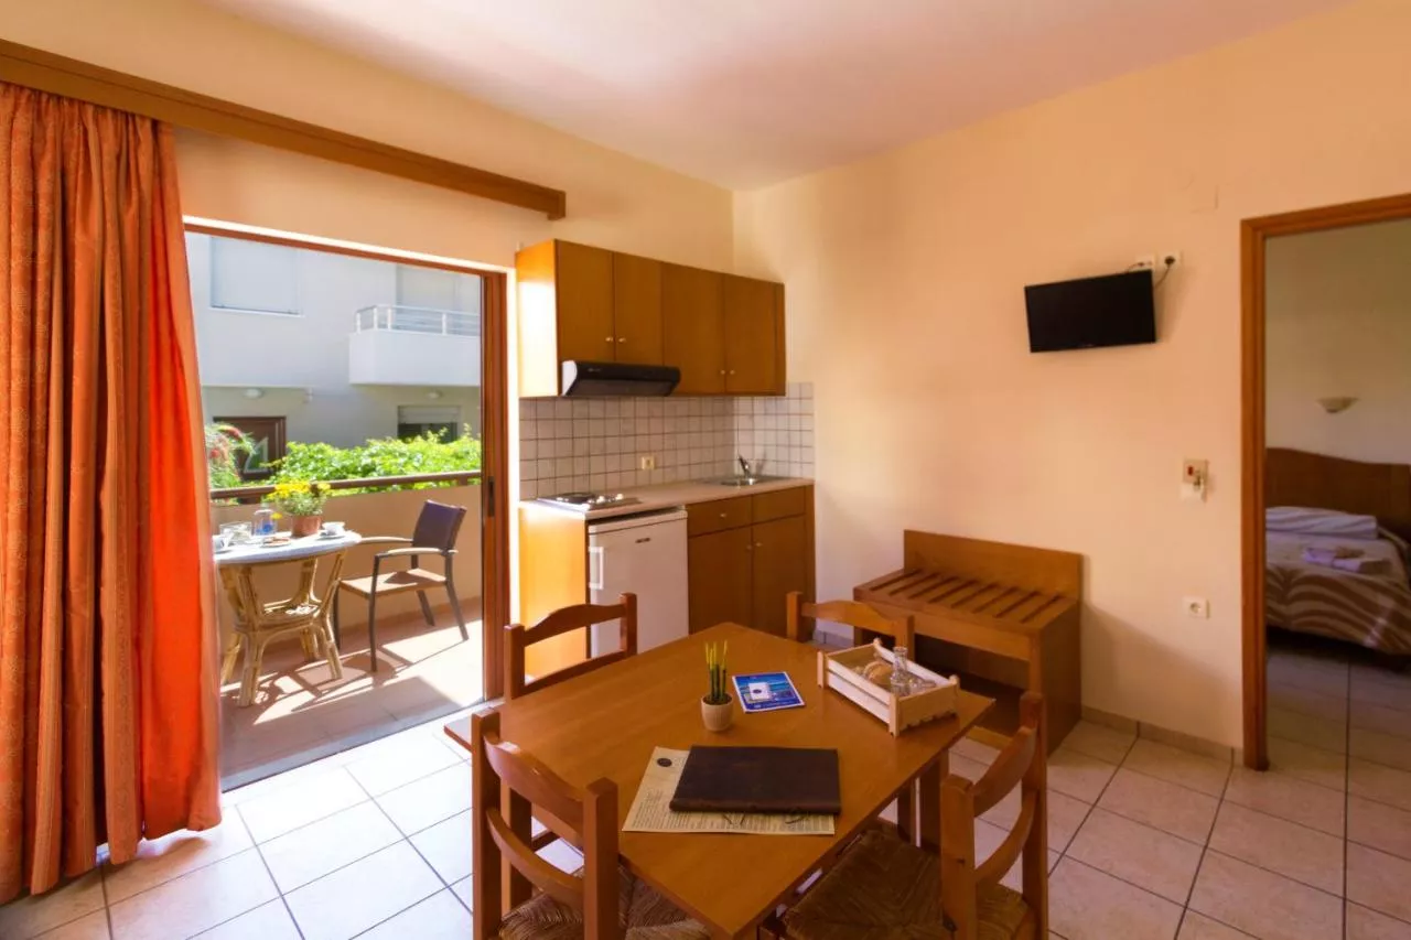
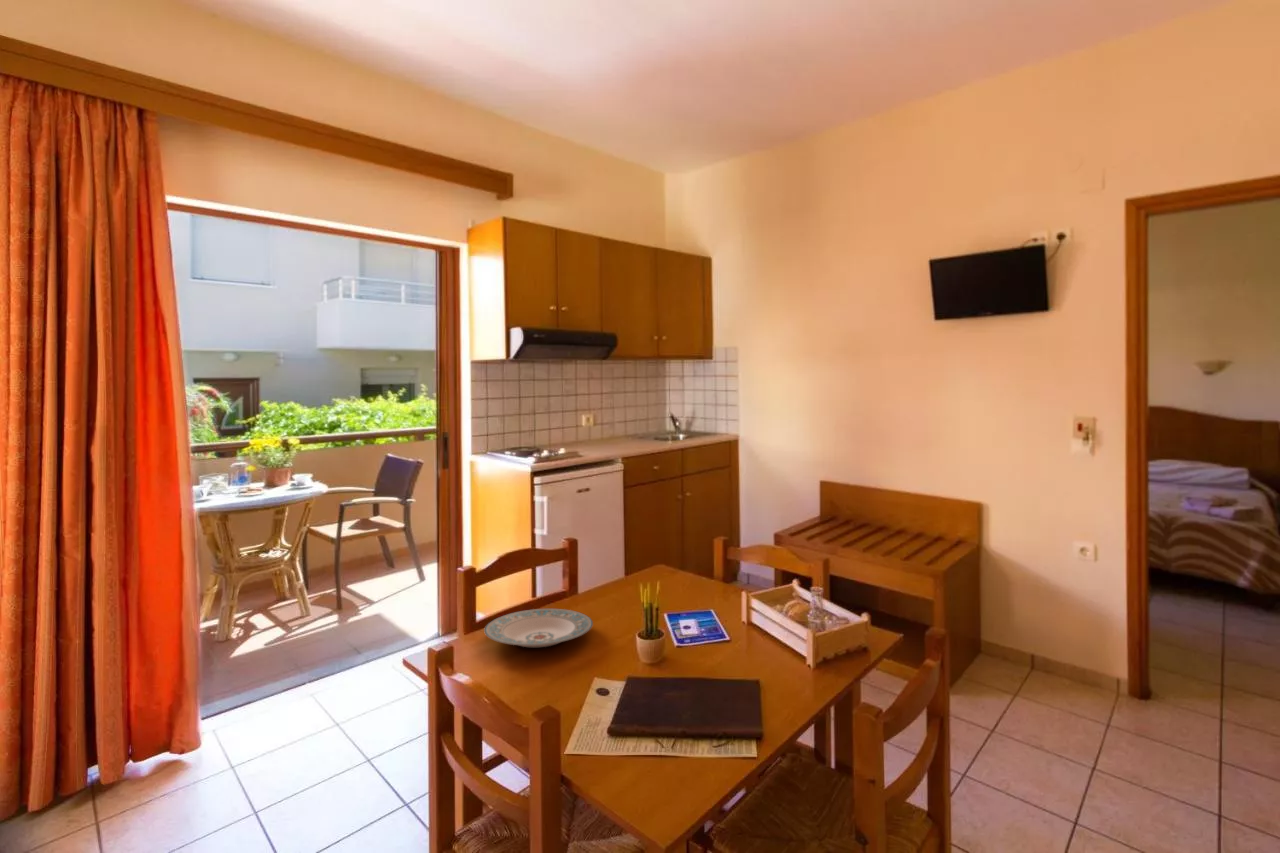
+ plate [483,608,594,648]
